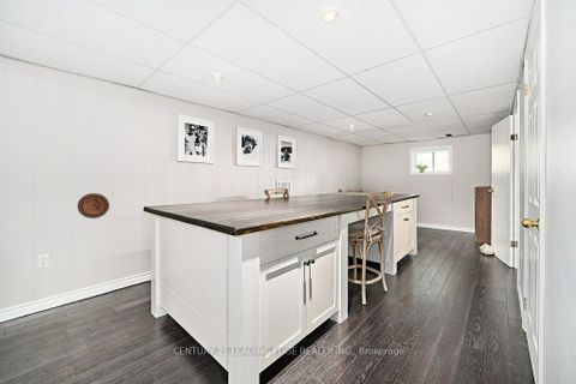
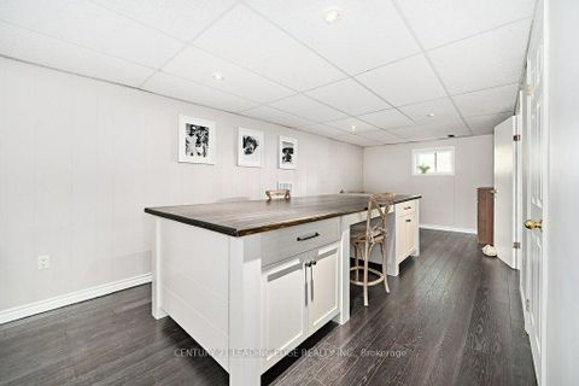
- decorative plate [77,192,110,220]
